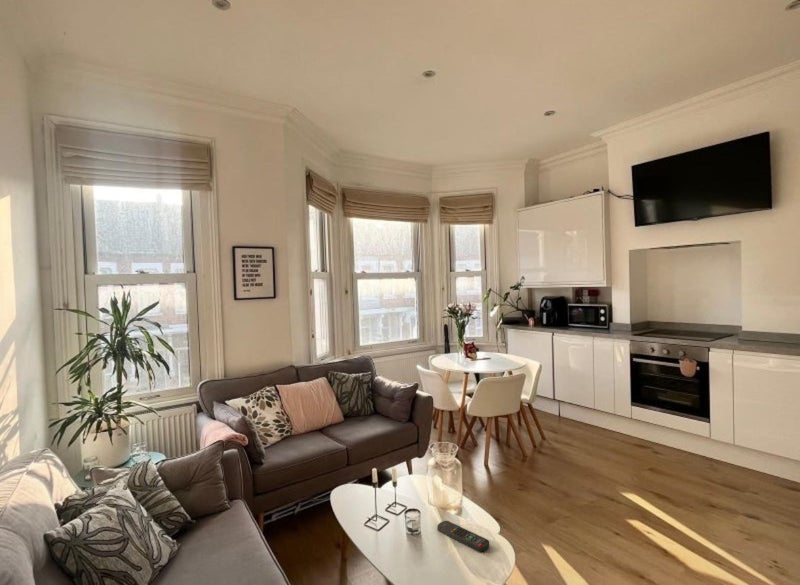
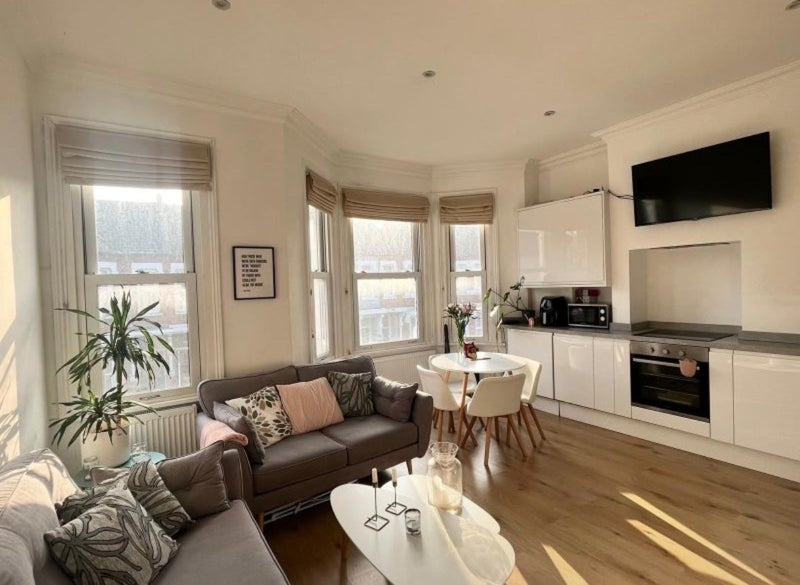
- remote control [436,520,490,553]
